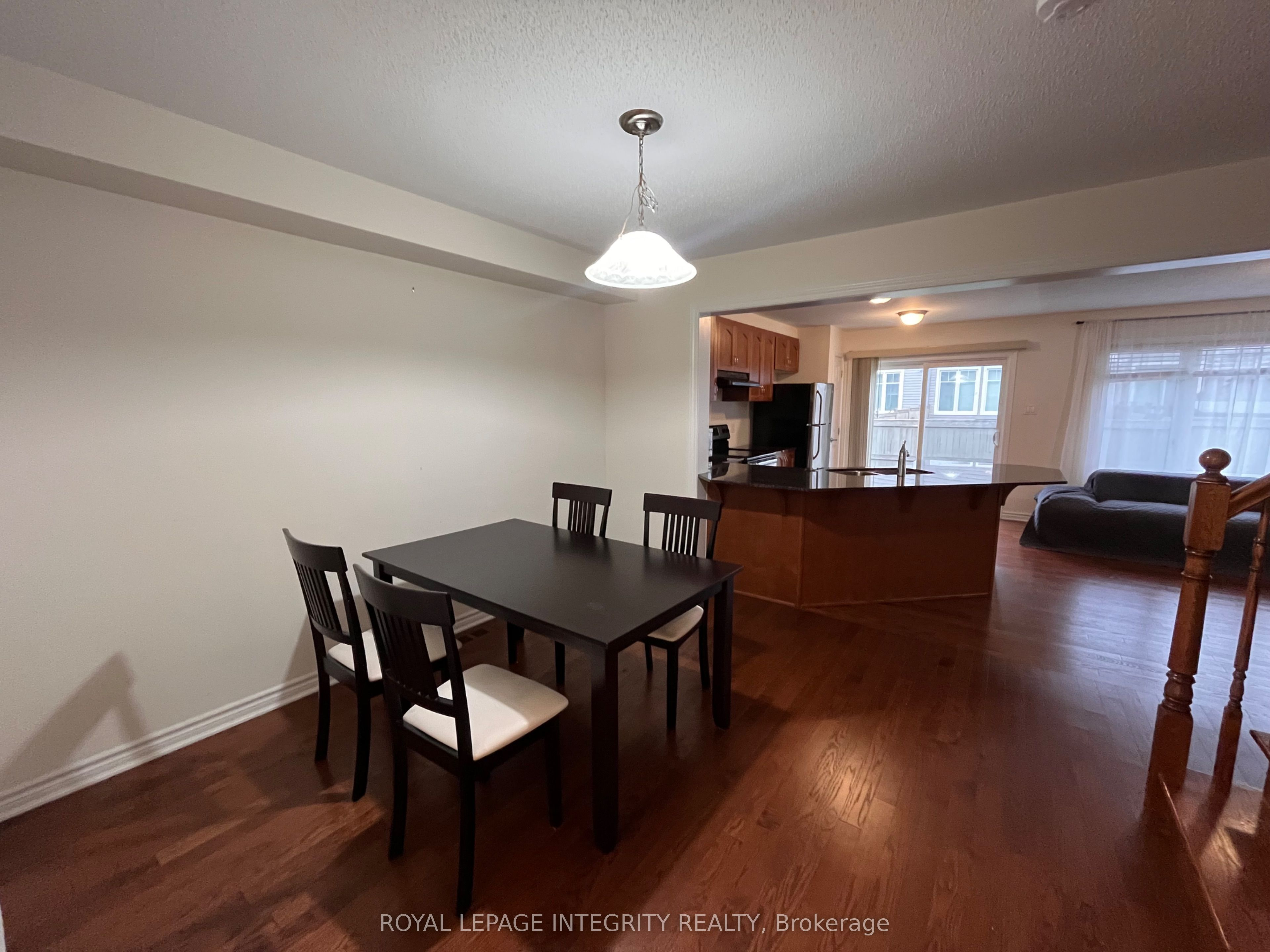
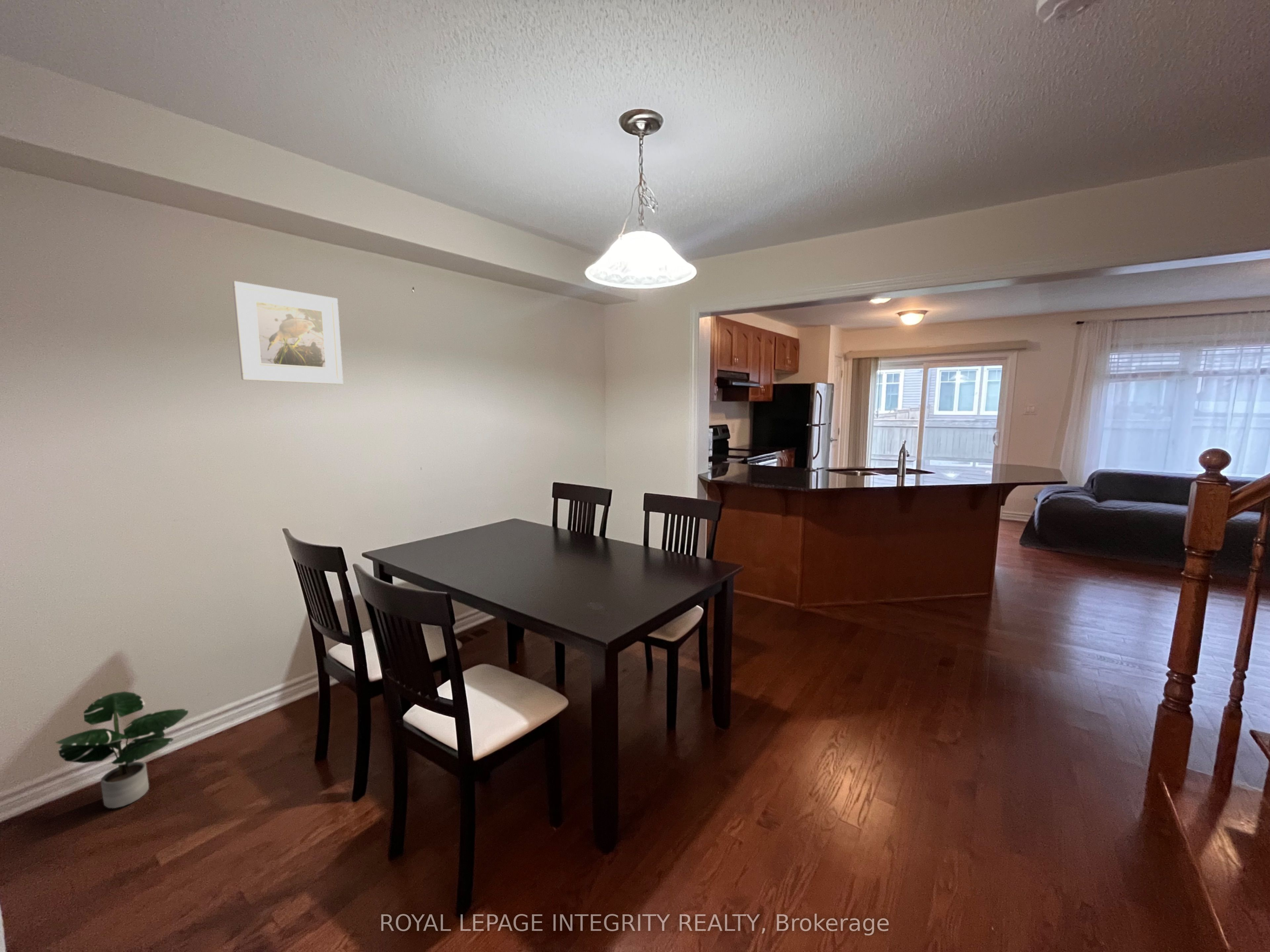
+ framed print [232,281,344,384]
+ potted plant [55,691,189,809]
